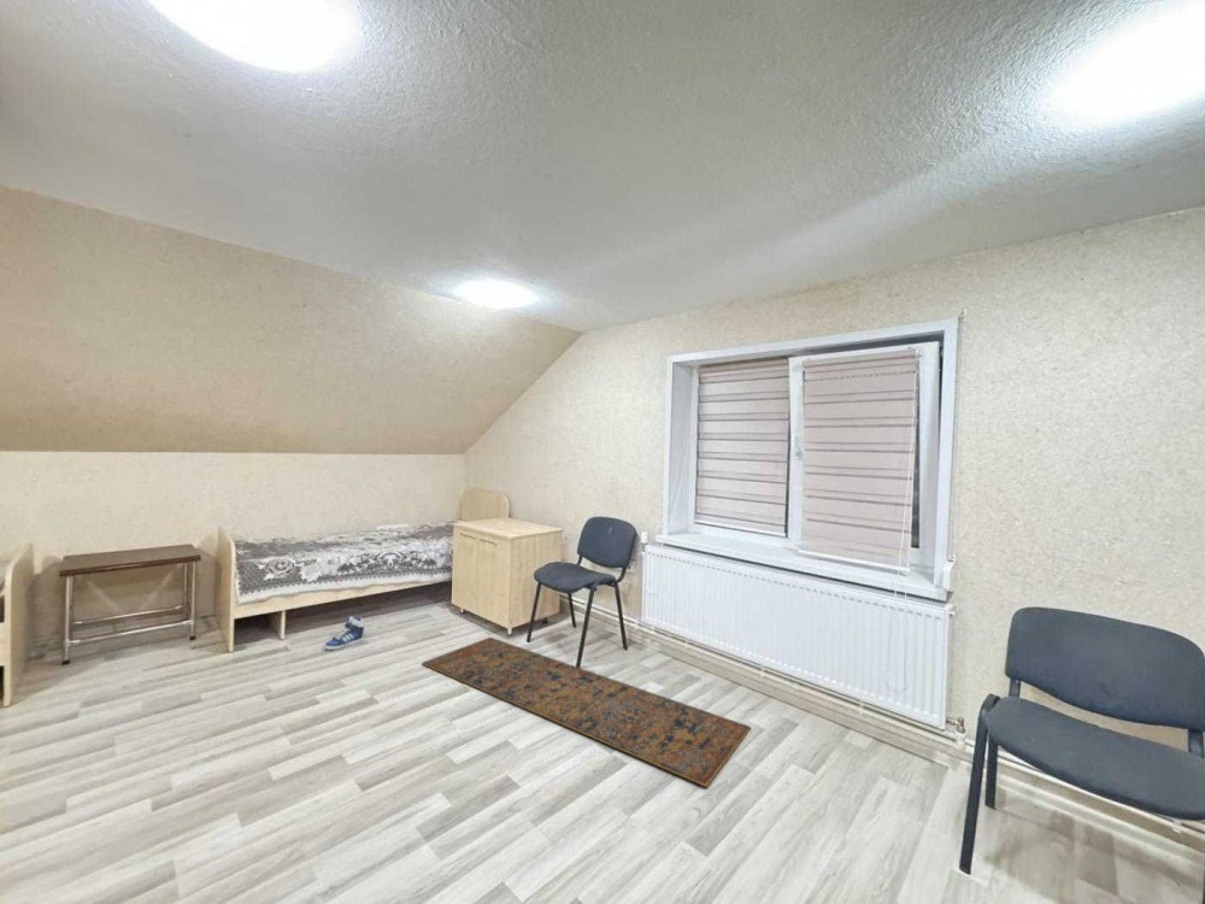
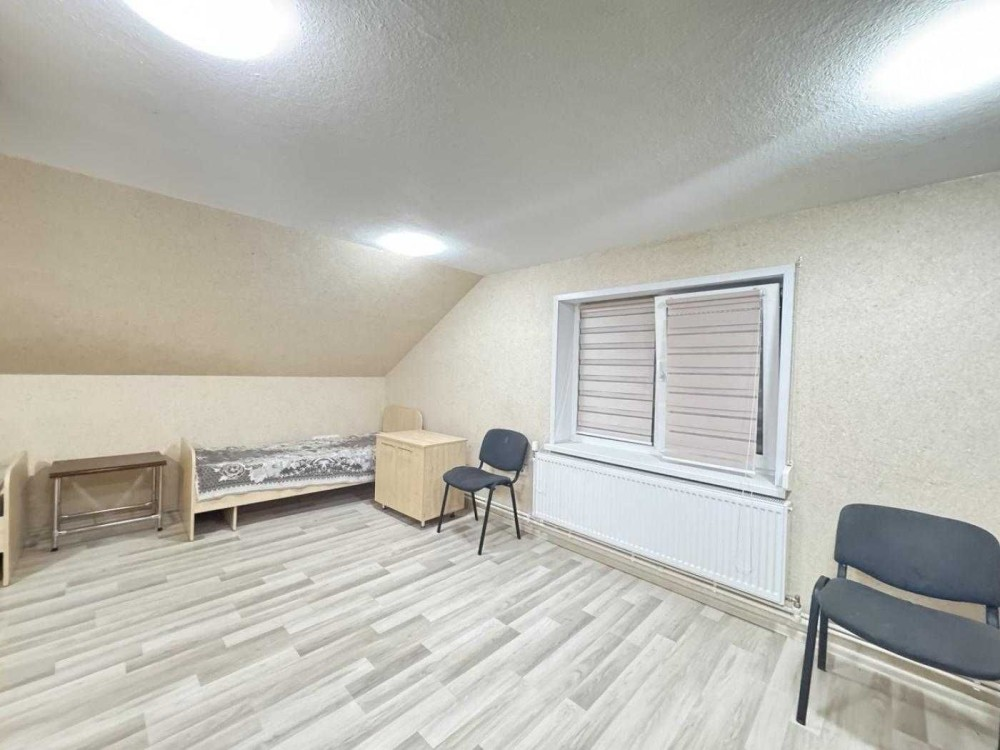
- rug [421,636,752,788]
- sneaker [323,615,365,651]
